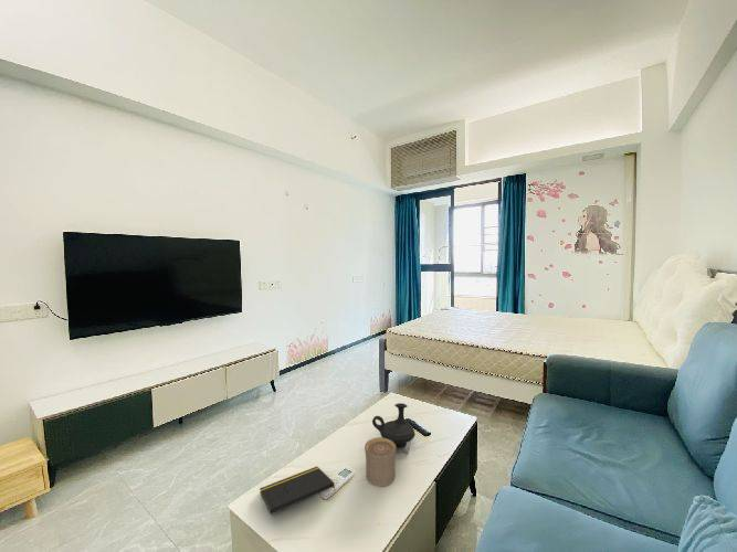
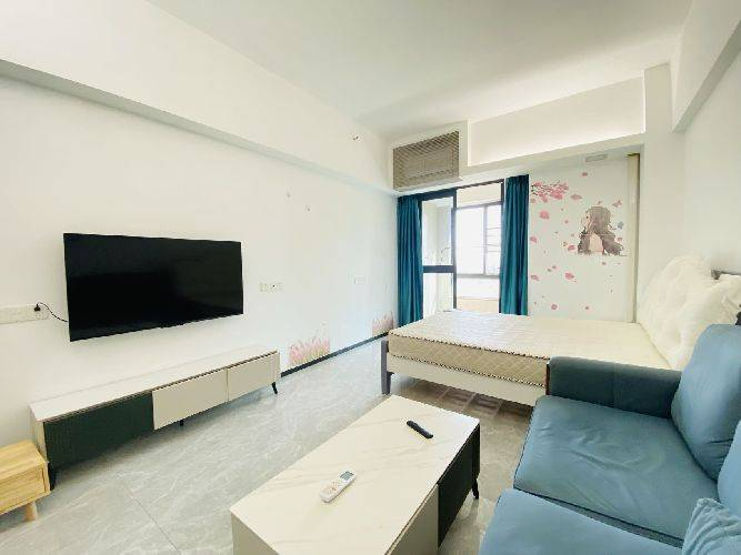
- teapot [371,402,415,455]
- notepad [259,466,337,514]
- cup [364,436,397,487]
